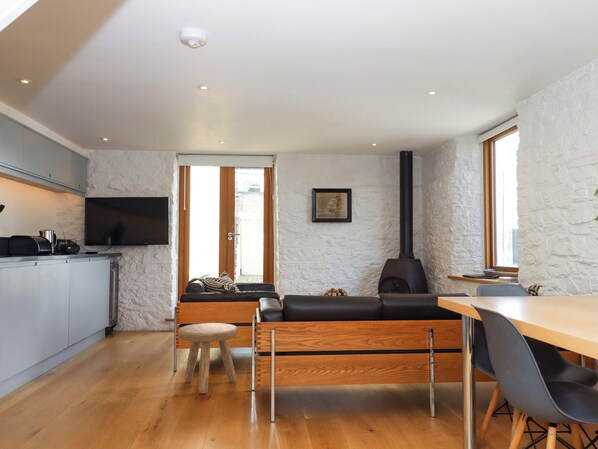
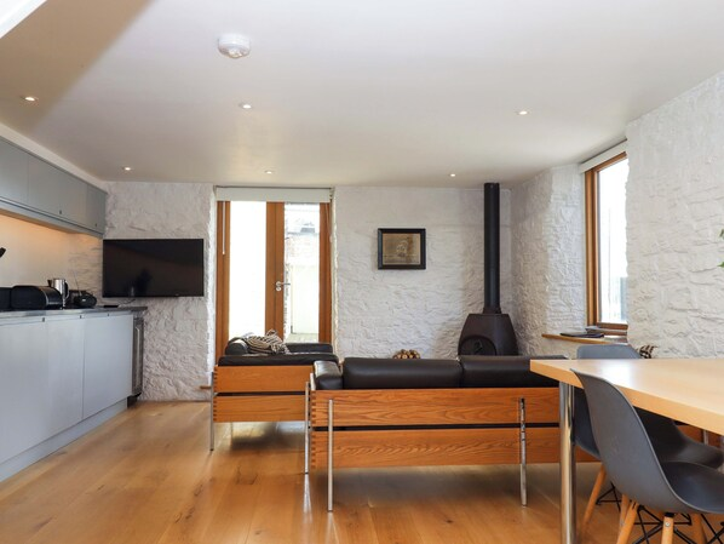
- stool [178,322,239,394]
